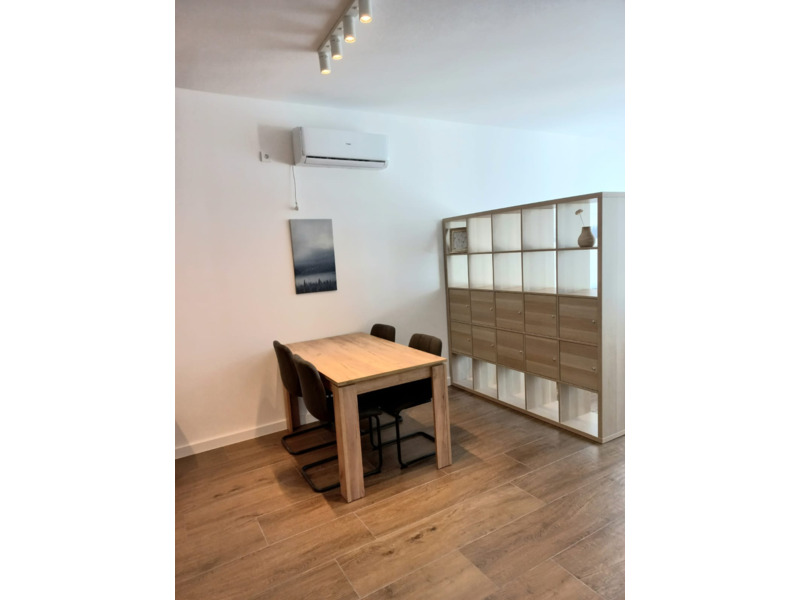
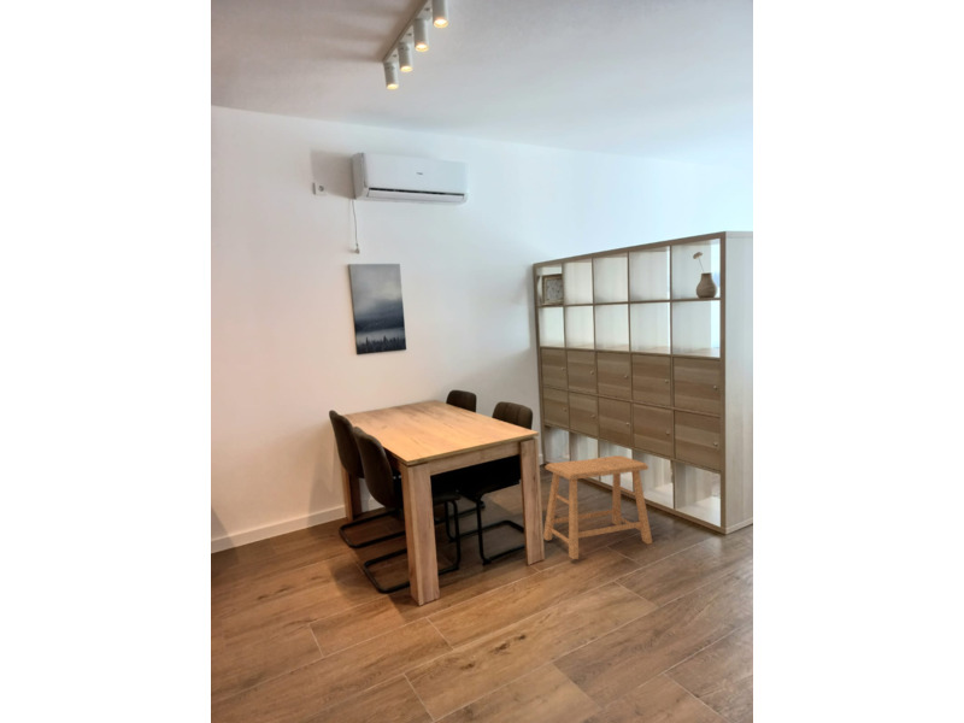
+ stool [542,454,653,560]
